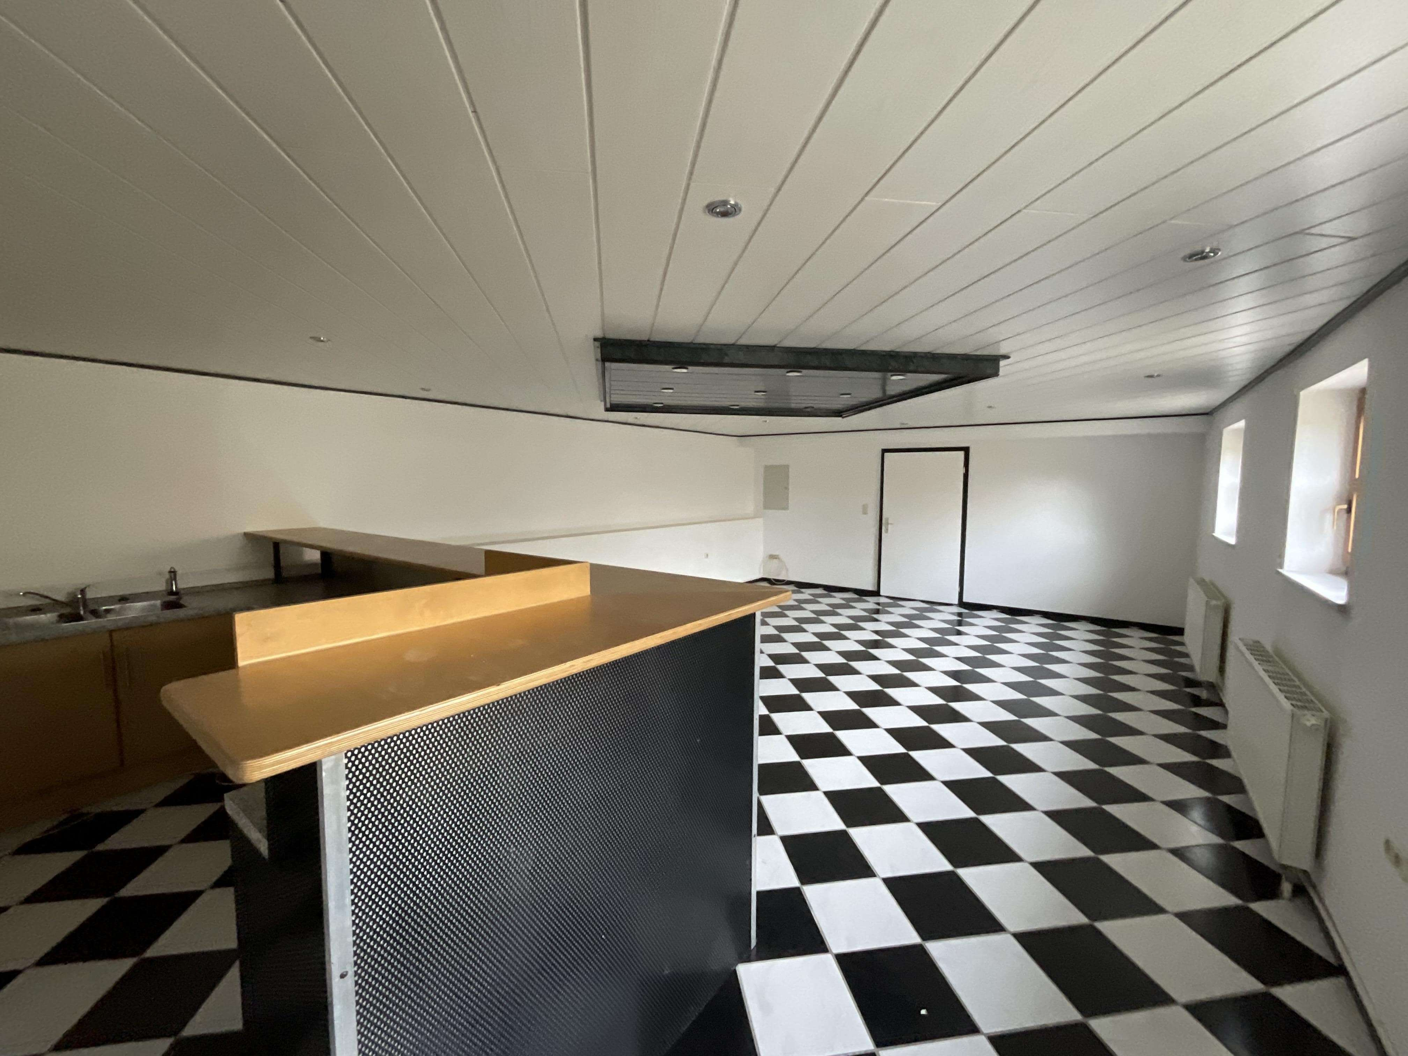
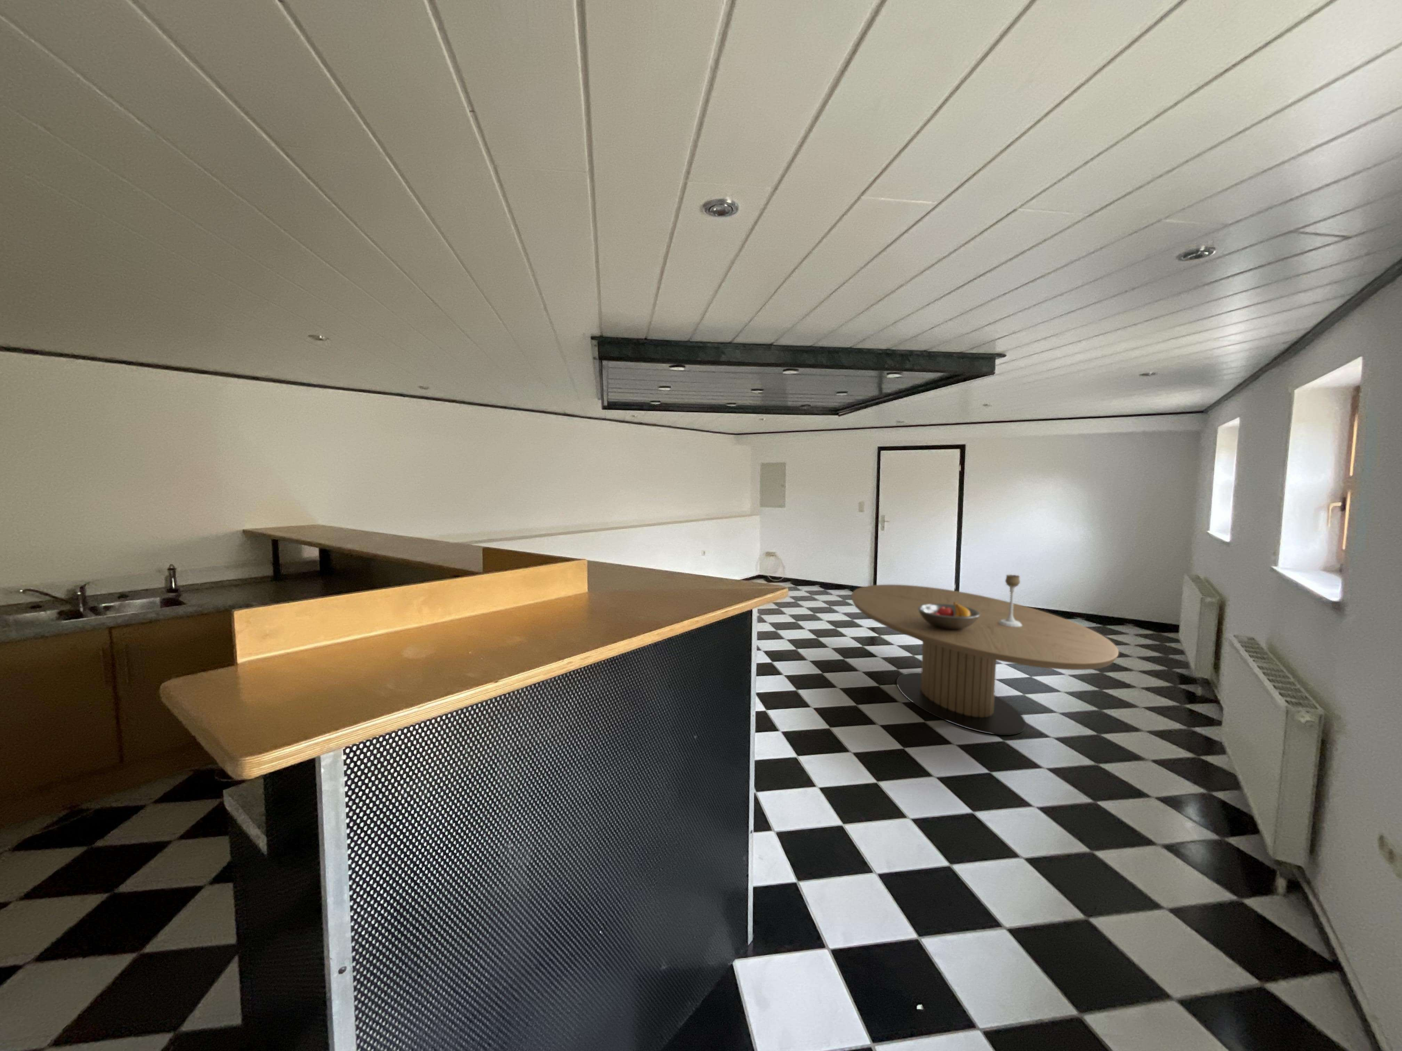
+ candle holder [999,574,1022,627]
+ fruit bowl [918,603,980,629]
+ dining table [851,584,1119,735]
